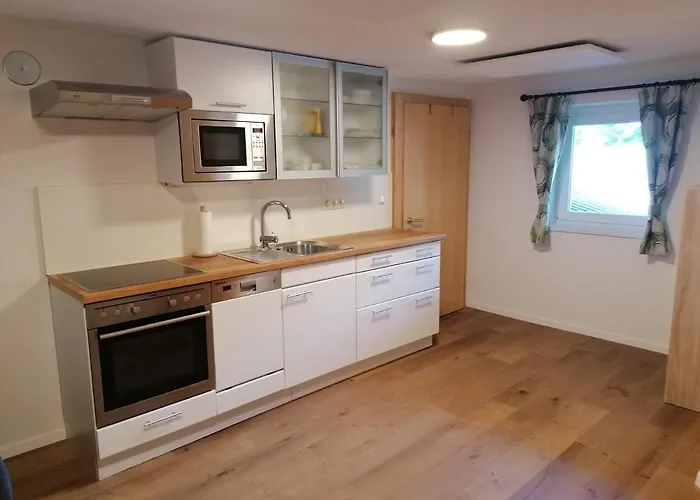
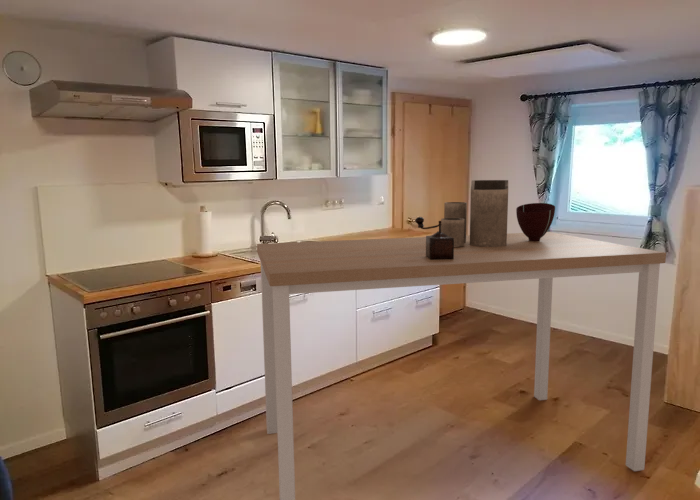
+ bowl [515,202,556,241]
+ dining table [256,231,667,500]
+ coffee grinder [414,216,454,260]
+ vase [440,179,509,247]
